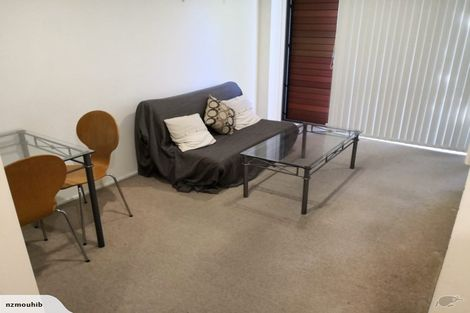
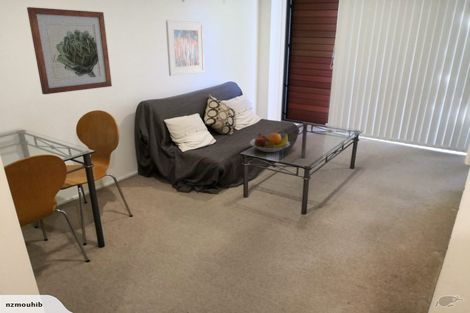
+ fruit bowl [249,132,291,153]
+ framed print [165,19,206,77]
+ wall art [26,6,113,95]
